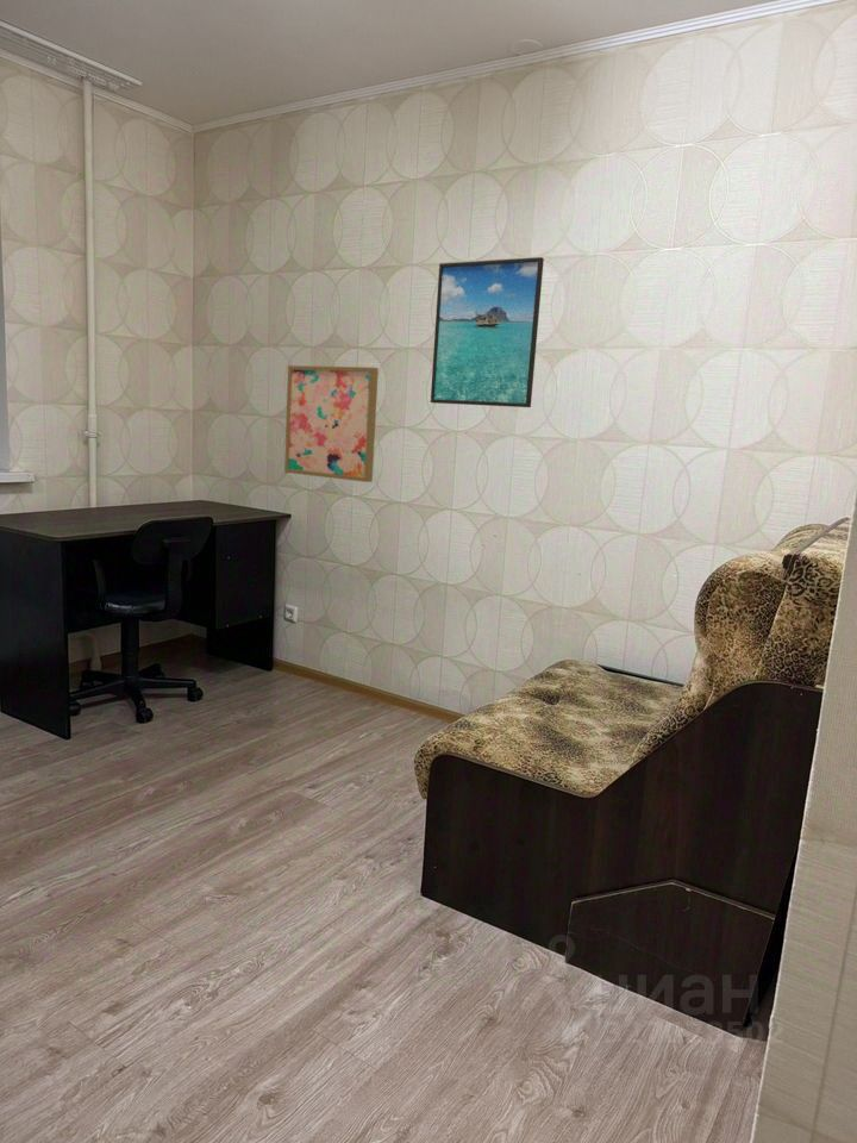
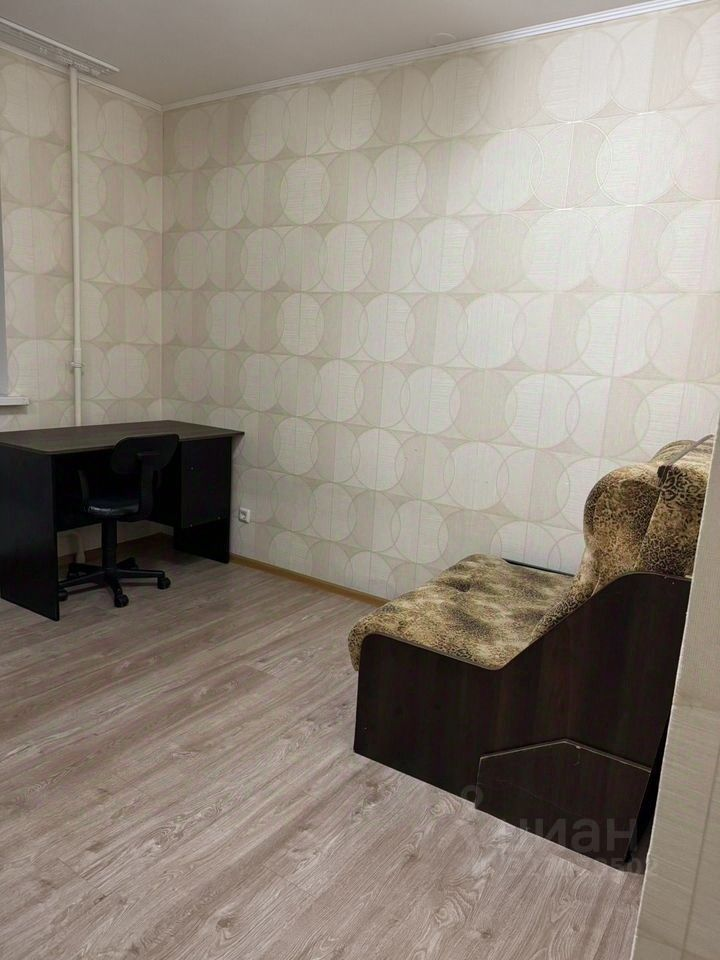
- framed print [430,256,545,408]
- wall art [283,364,380,483]
